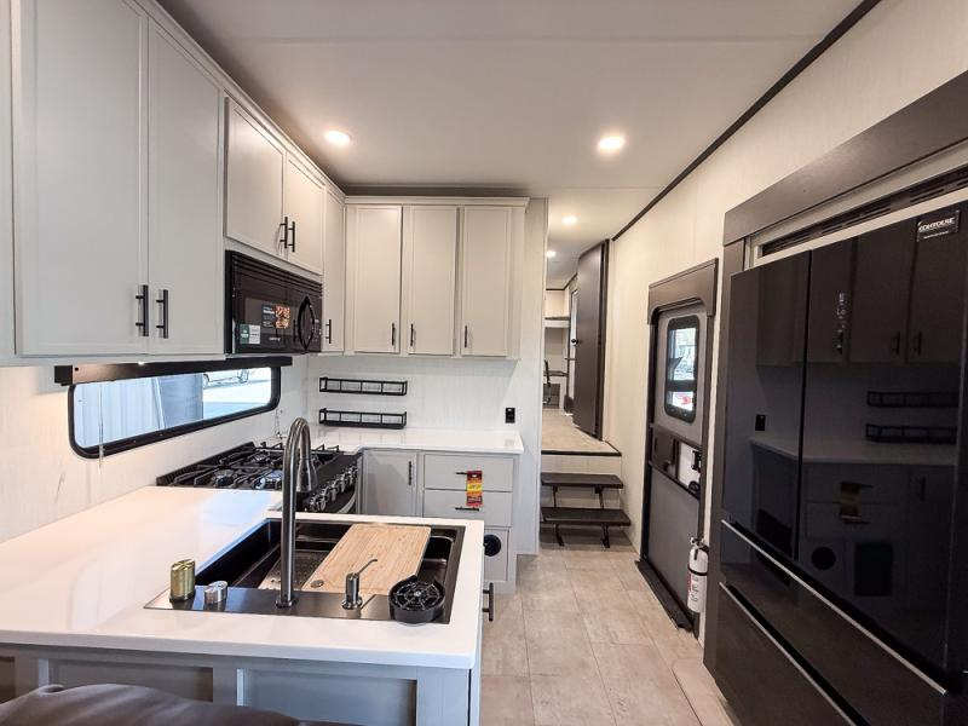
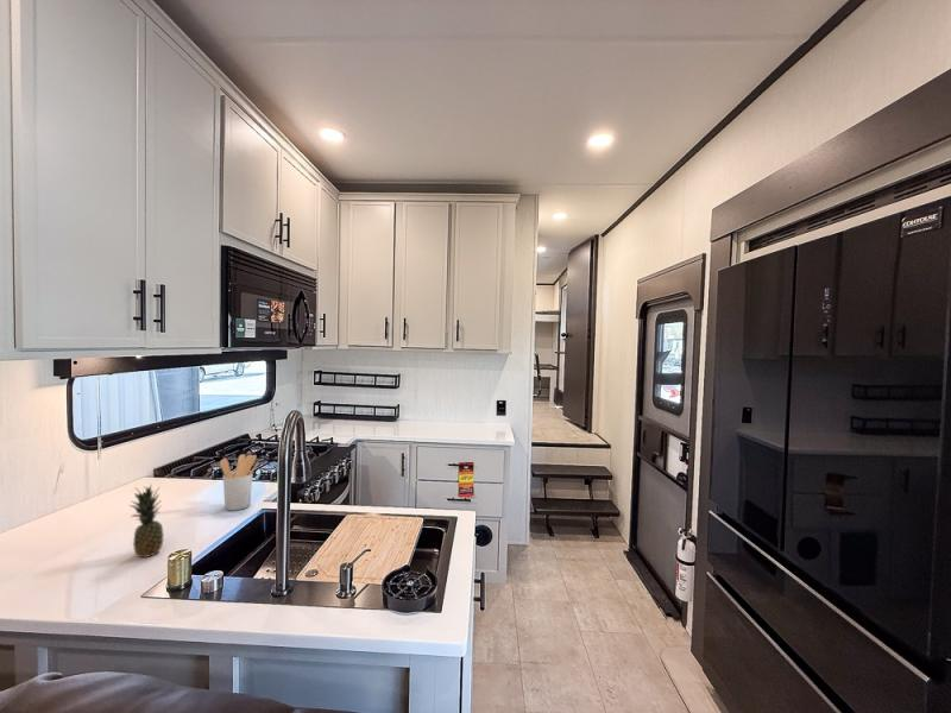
+ fruit [127,484,165,559]
+ utensil holder [219,453,260,511]
